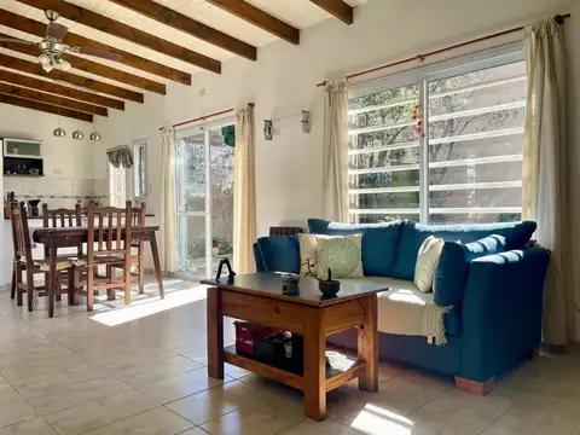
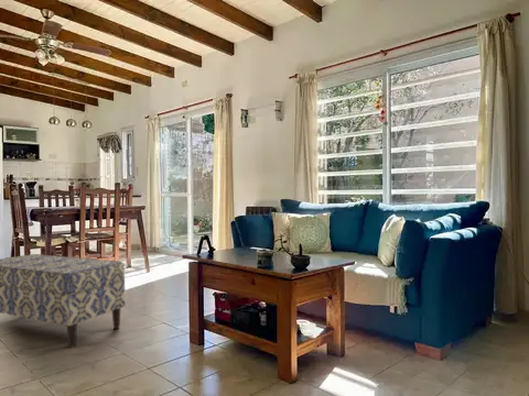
+ bench [0,253,127,349]
